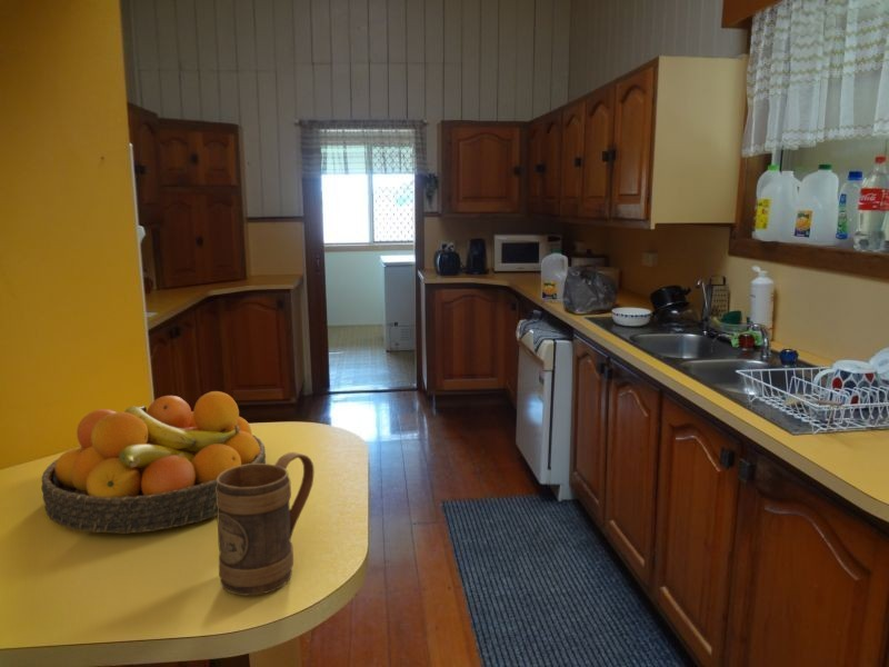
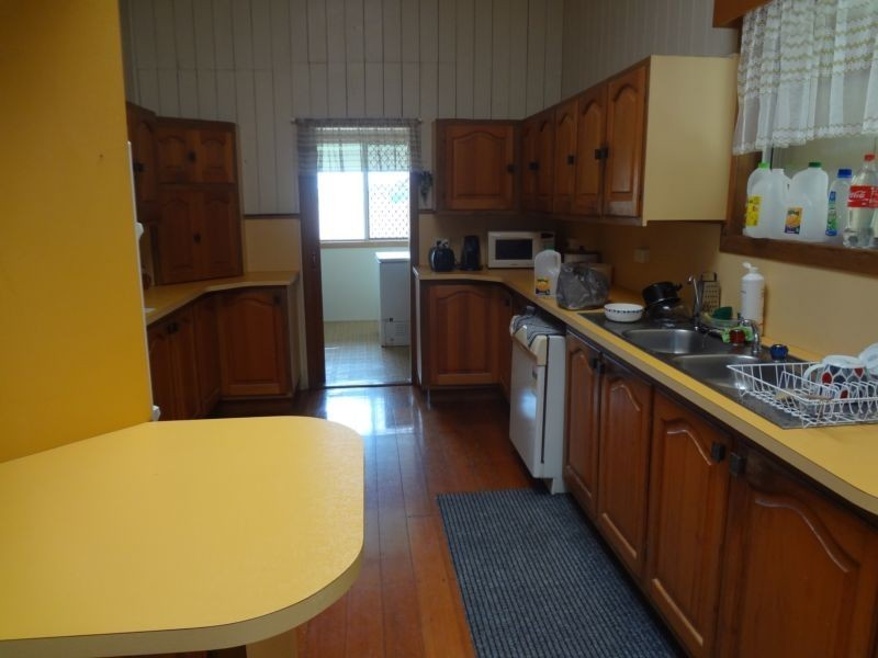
- fruit bowl [40,390,267,535]
- mug [216,451,316,597]
